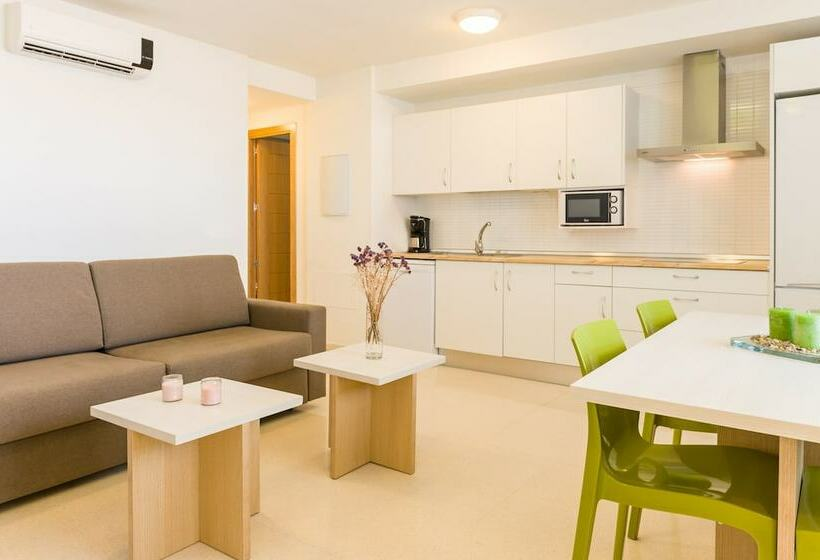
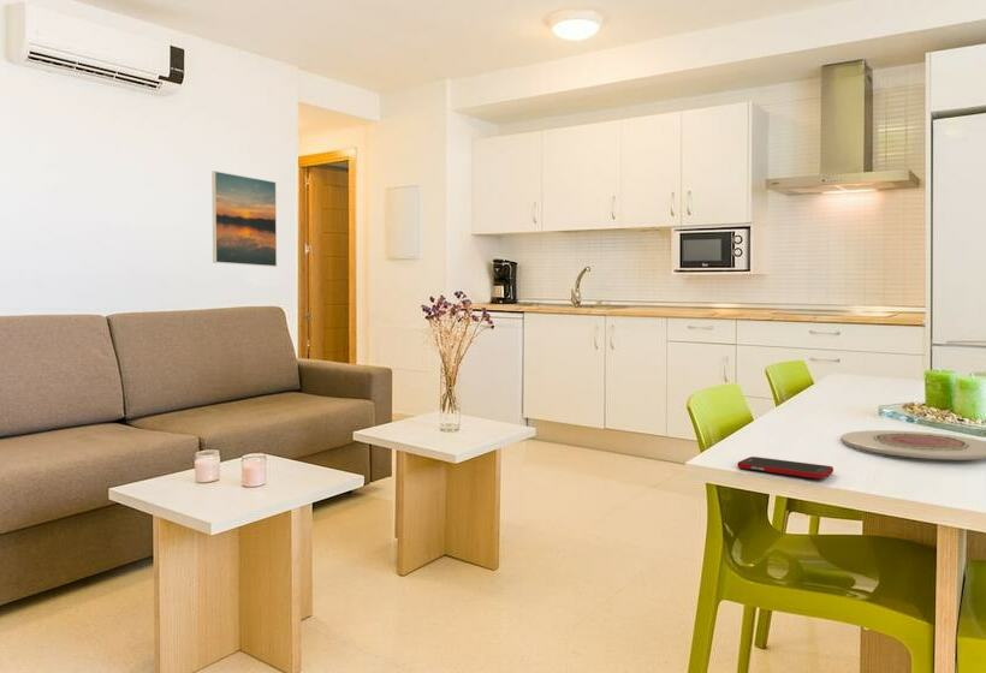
+ cell phone [736,455,834,480]
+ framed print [210,169,278,268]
+ plate [839,429,986,461]
